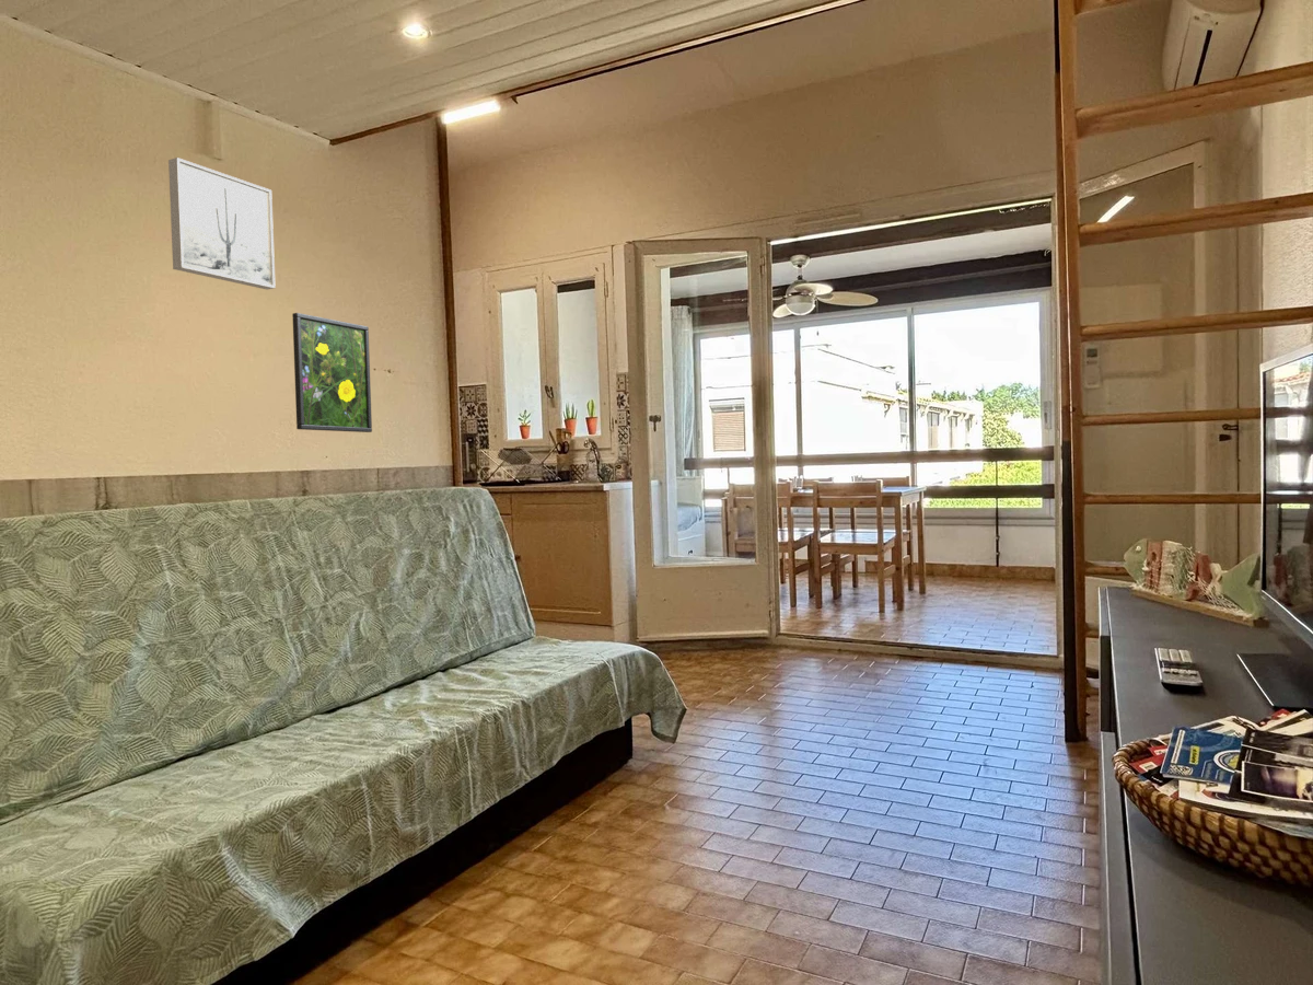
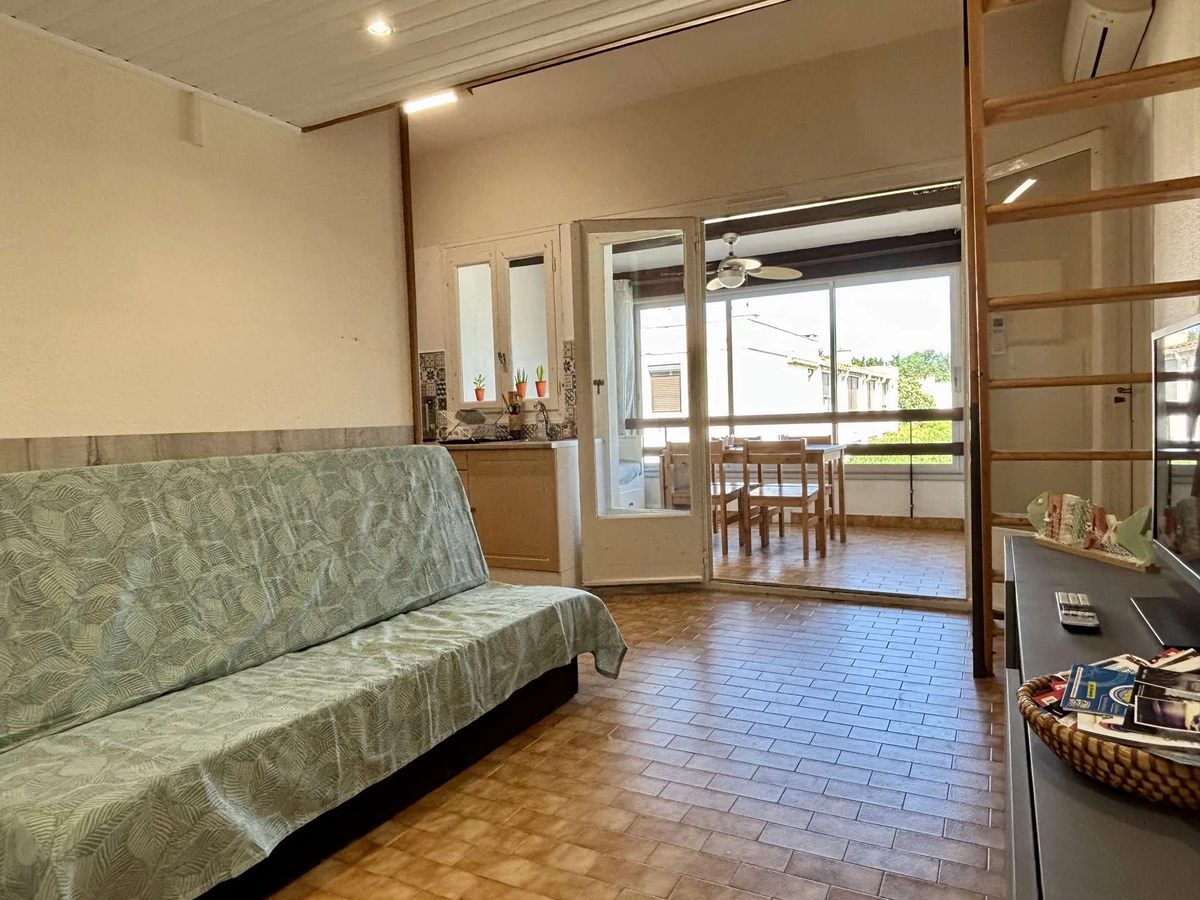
- wall art [167,157,277,291]
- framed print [291,312,373,433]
